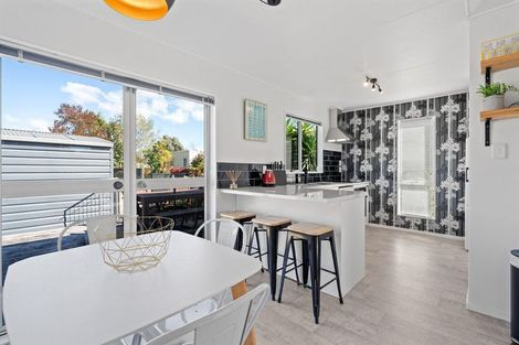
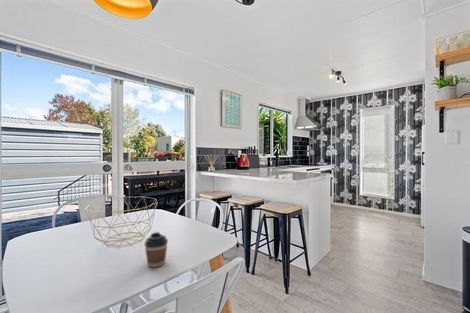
+ coffee cup [144,231,169,268]
